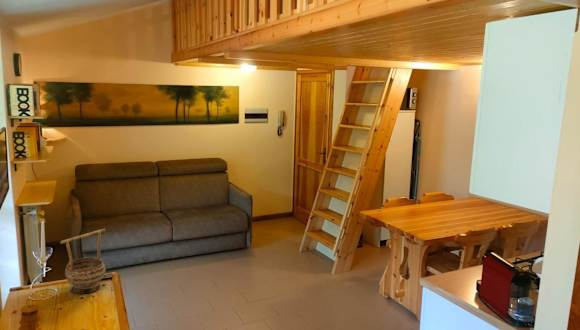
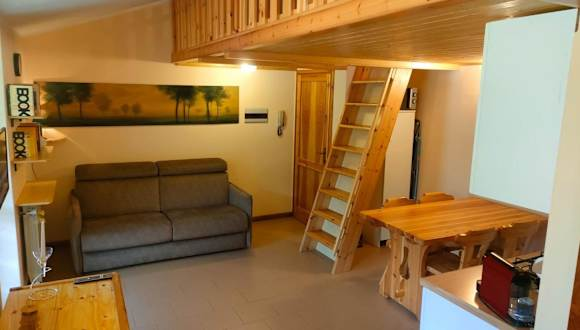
- decorative bowl [59,228,106,295]
